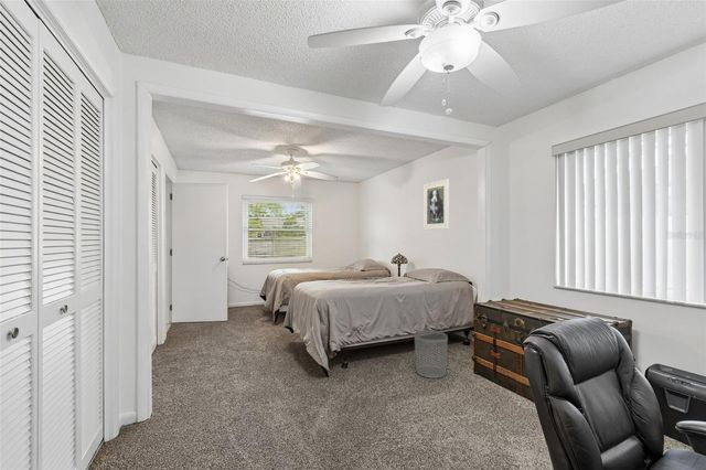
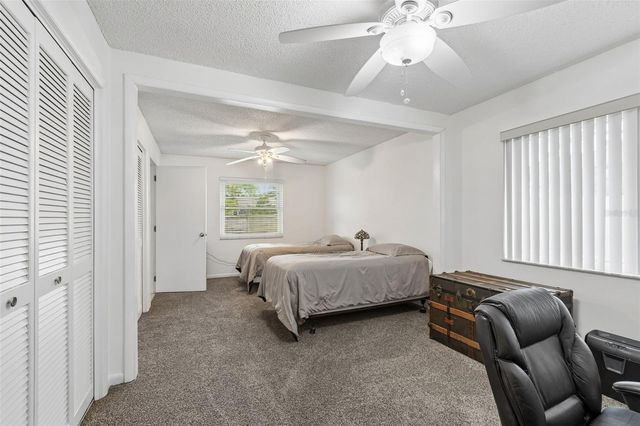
- waste bin [414,329,449,380]
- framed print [422,178,450,231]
